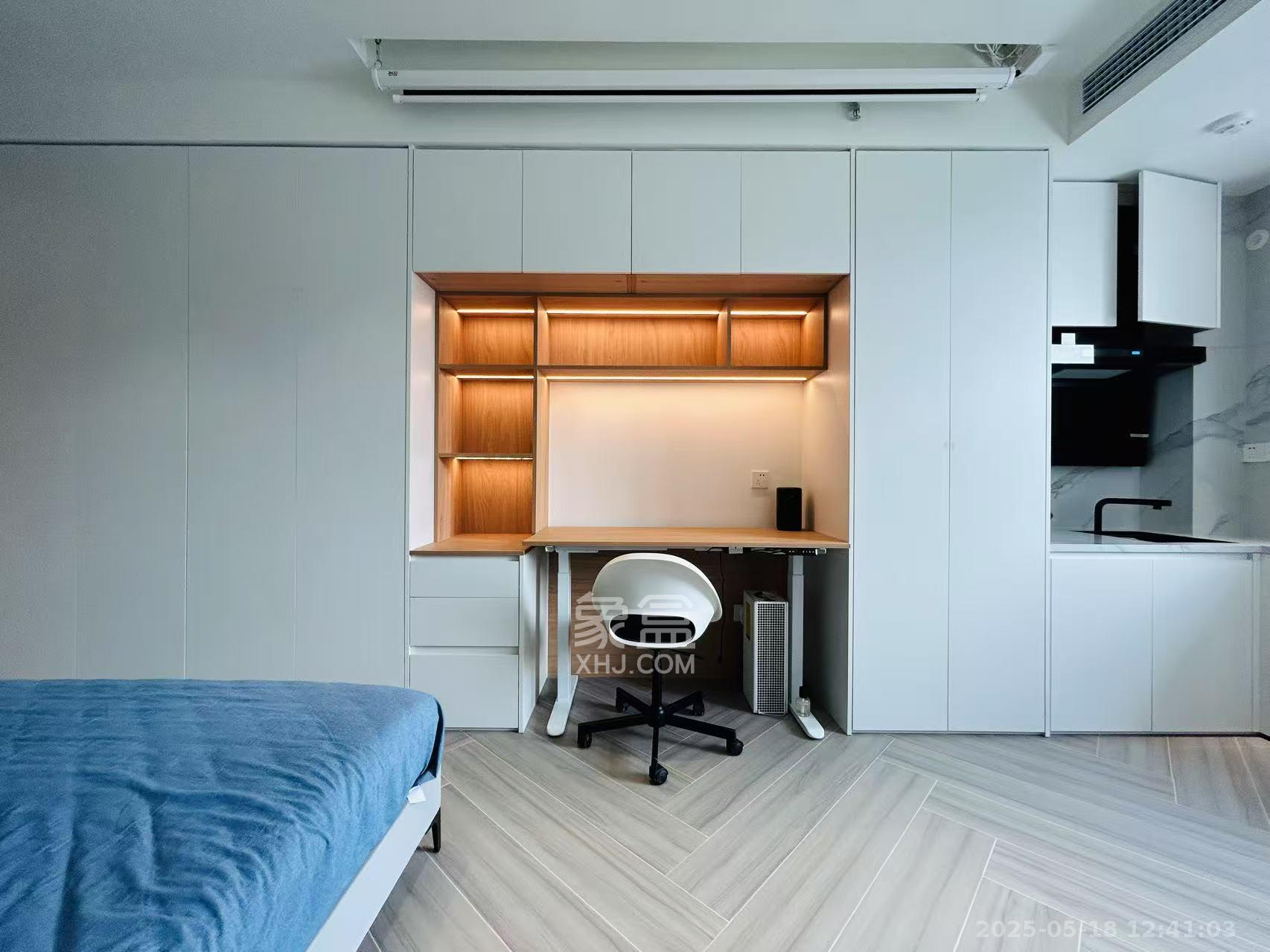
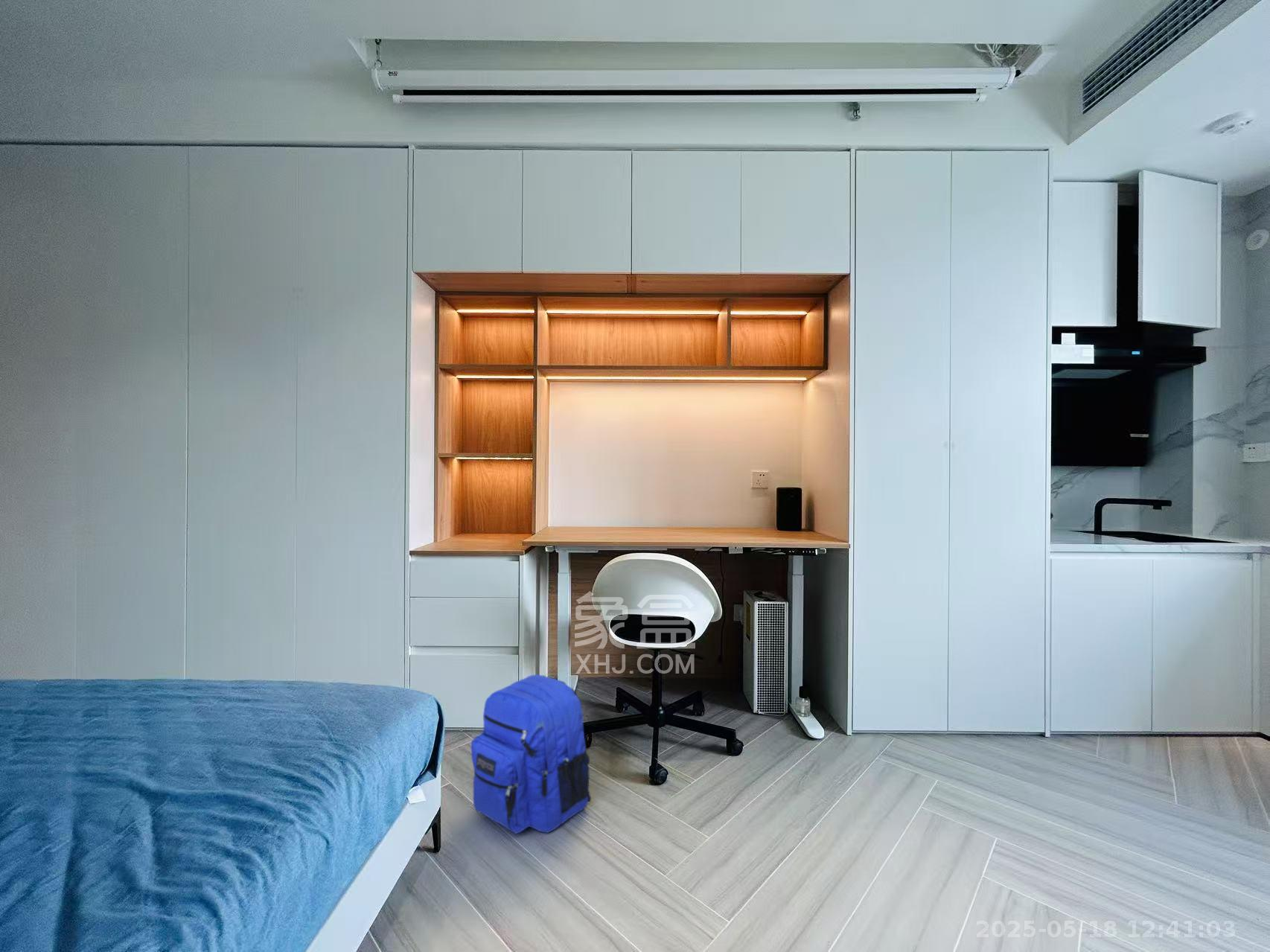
+ backpack [470,674,592,834]
